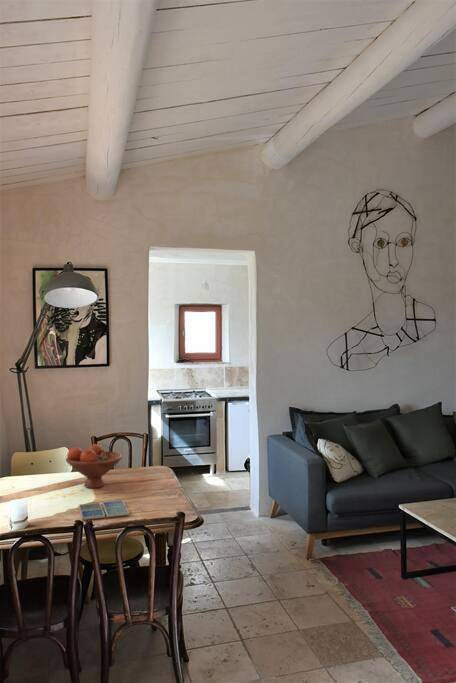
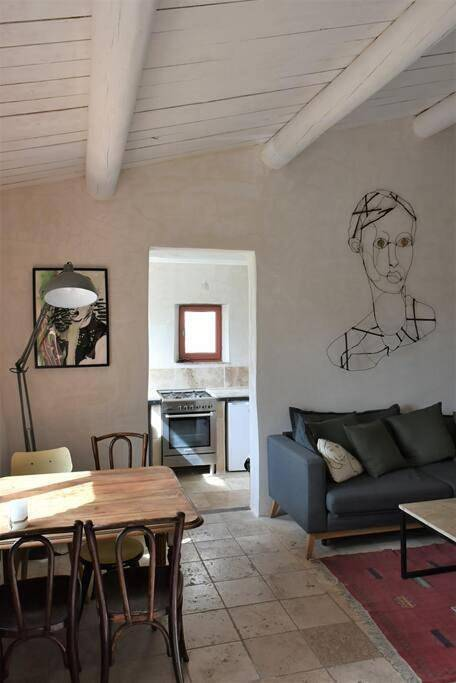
- fruit bowl [65,443,123,489]
- drink coaster [78,499,130,521]
